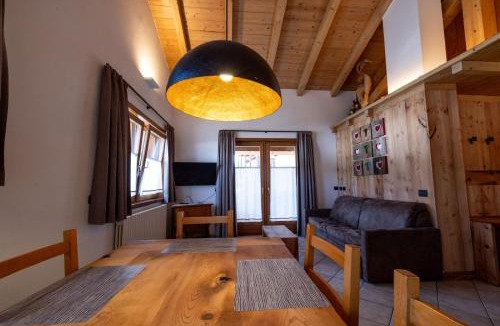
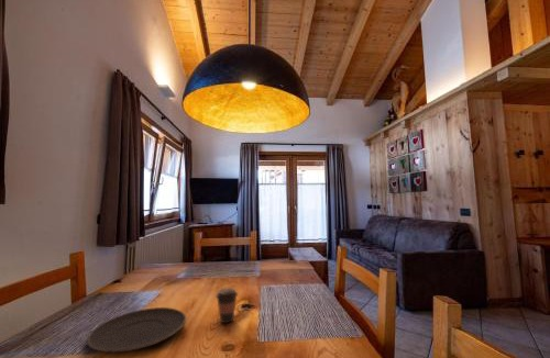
+ plate [86,306,187,354]
+ coffee cup [215,287,239,324]
